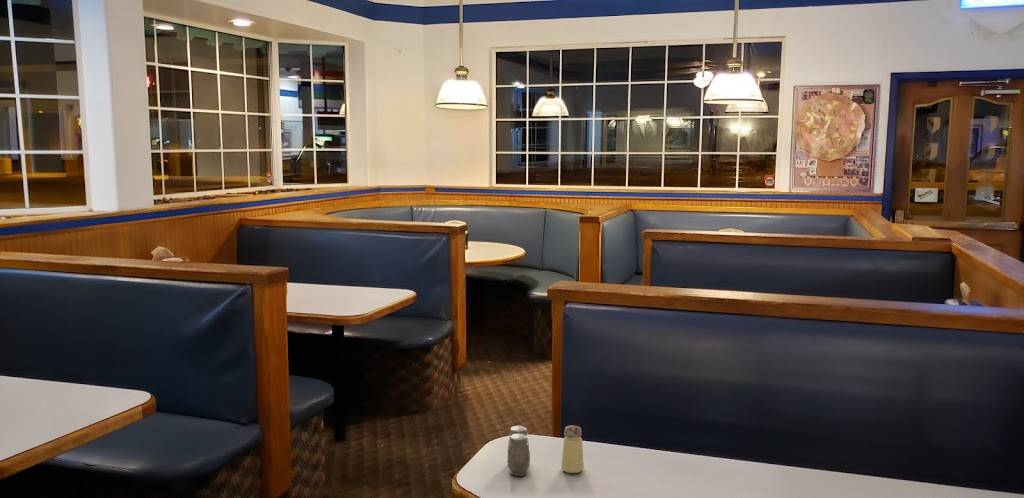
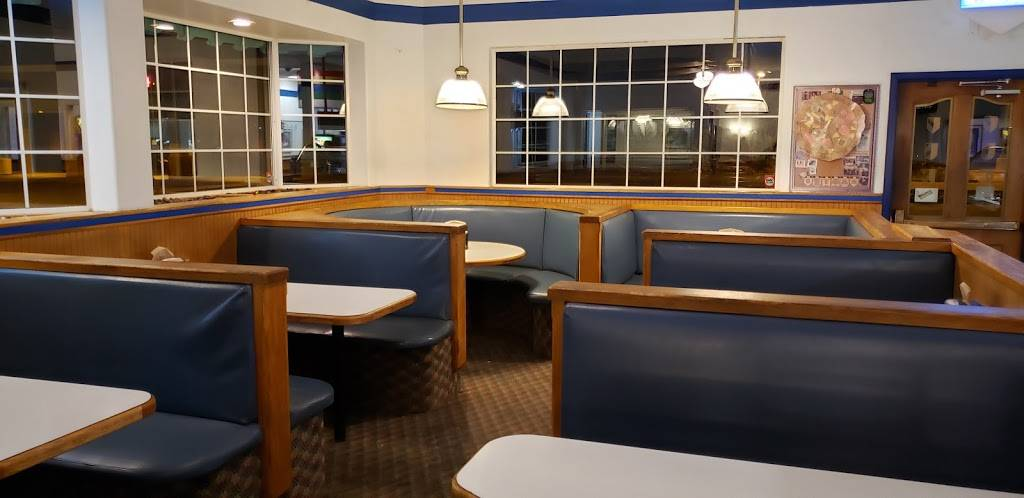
- saltshaker [560,425,585,474]
- salt and pepper shaker [507,425,531,477]
